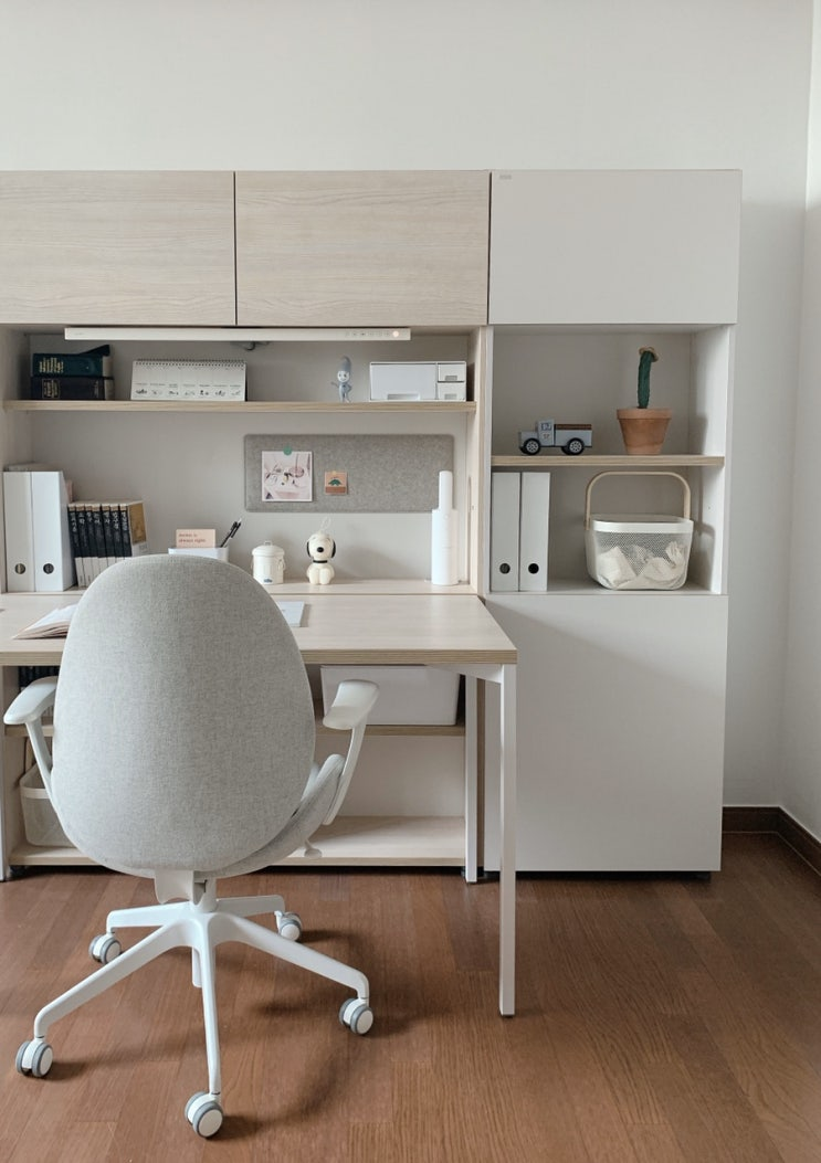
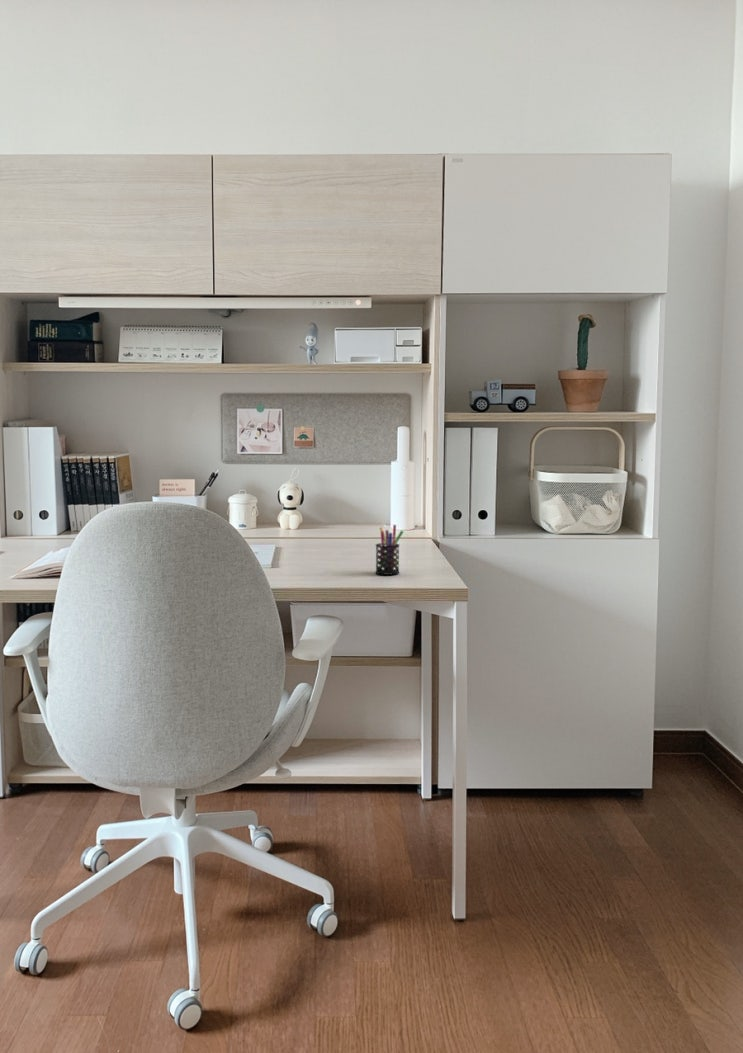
+ pen holder [375,524,404,576]
